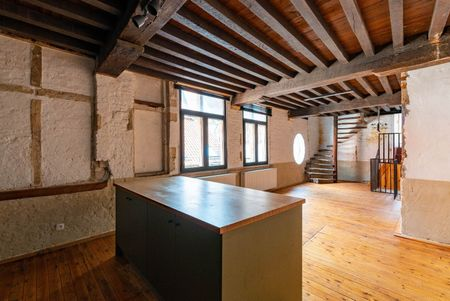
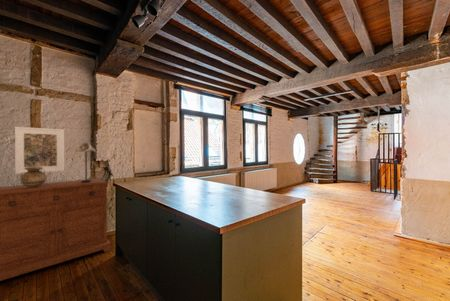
+ sideboard [0,177,112,282]
+ table lamp [74,142,97,183]
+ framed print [14,126,65,175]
+ ceramic pot [19,167,48,188]
